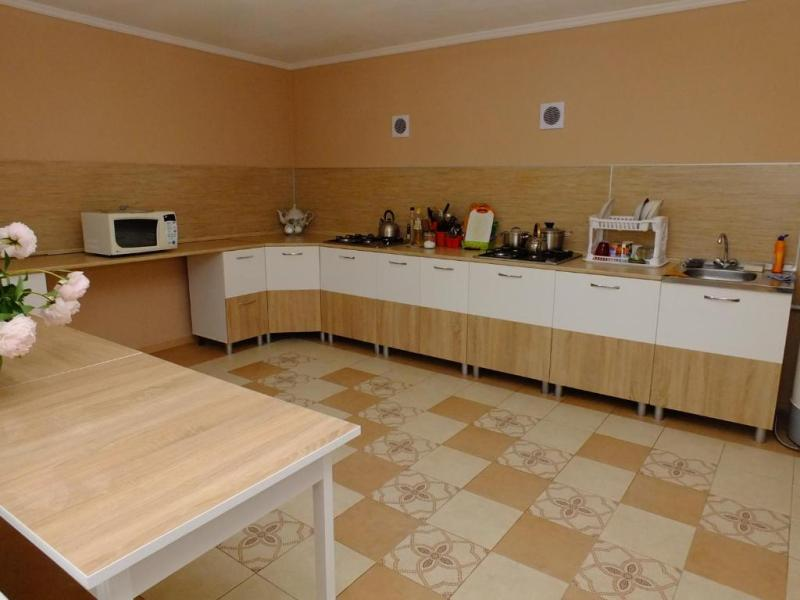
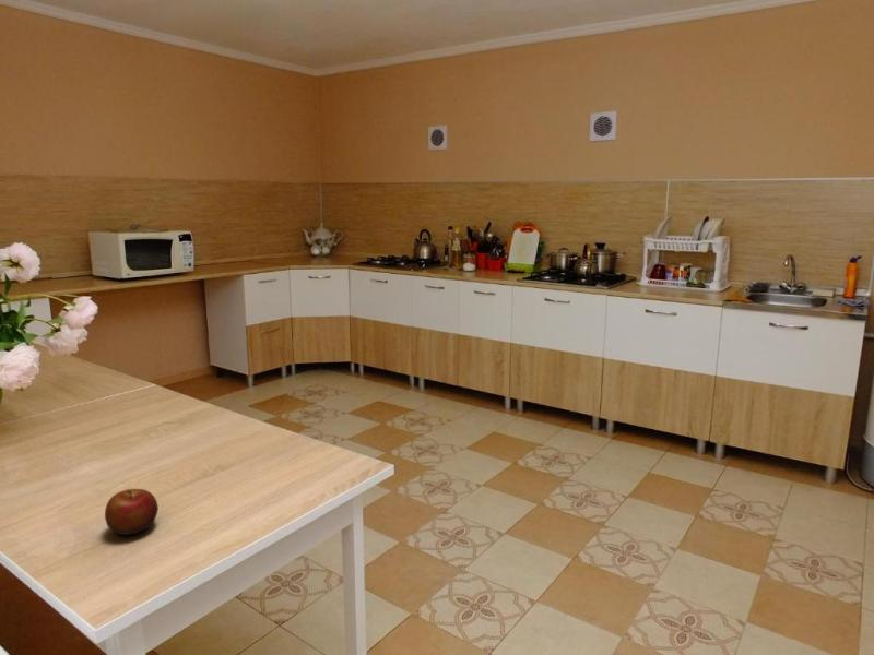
+ apple [104,488,160,536]
